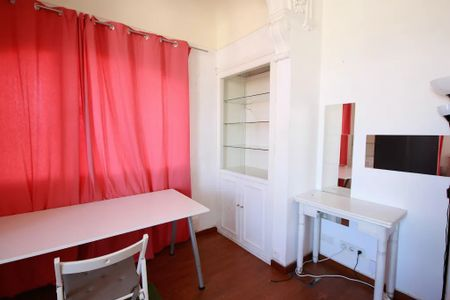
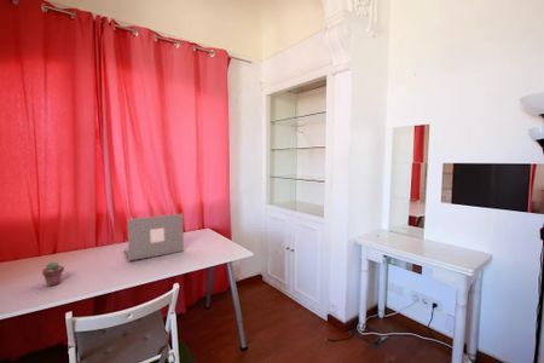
+ laptop [123,213,185,261]
+ potted succulent [41,260,65,288]
